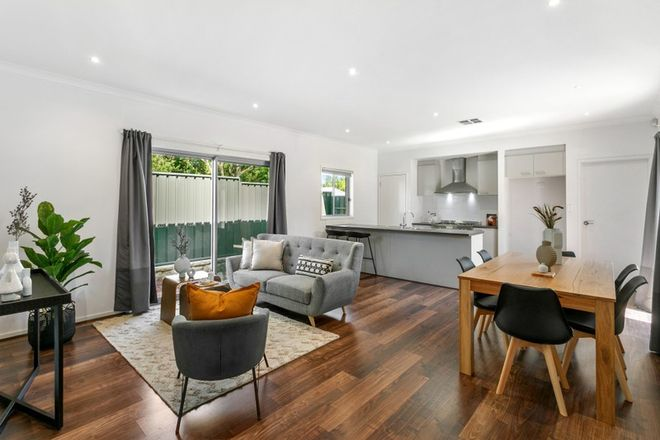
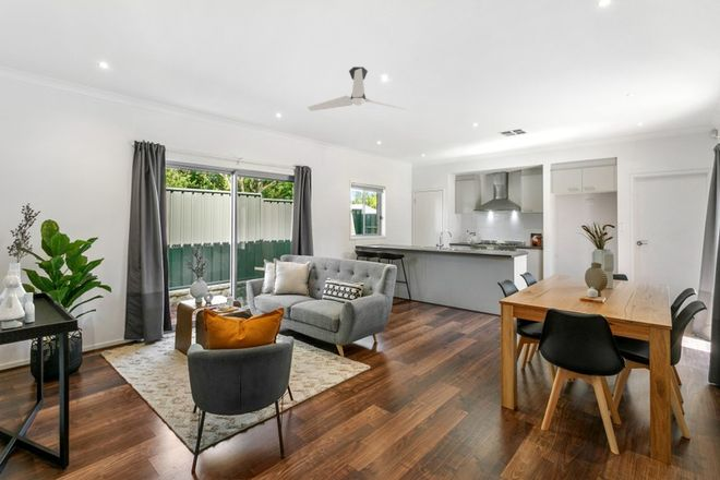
+ ceiling fan [307,65,410,112]
